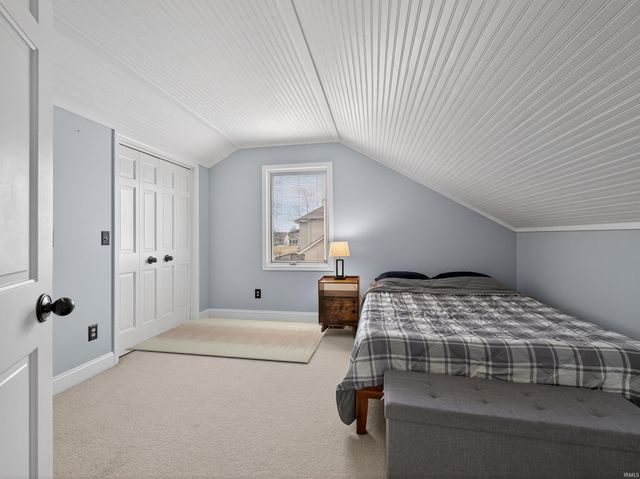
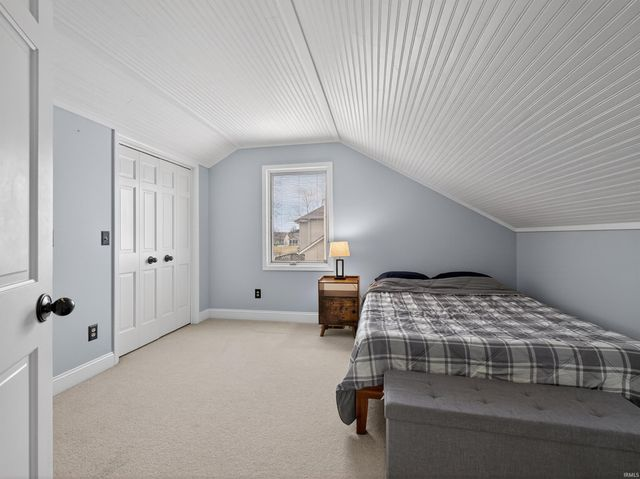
- rug [126,316,329,364]
